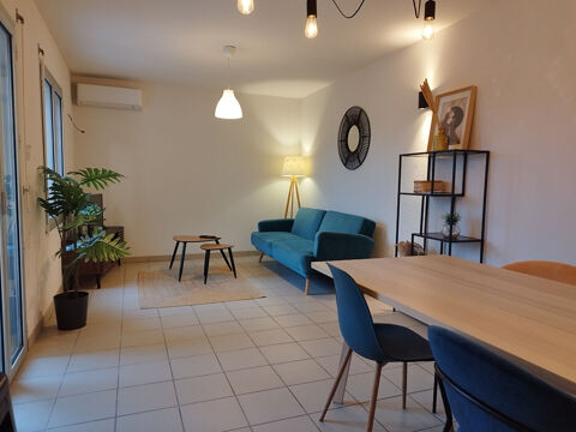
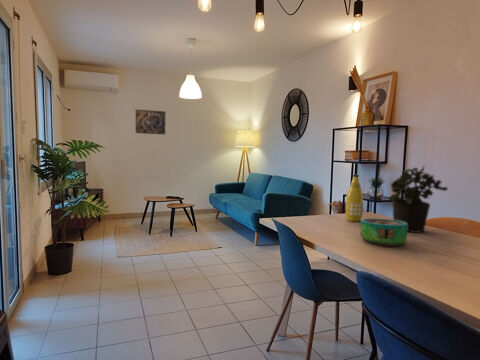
+ potted plant [388,165,449,234]
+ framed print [135,108,166,135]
+ bottle [344,174,364,222]
+ decorative bowl [359,217,408,247]
